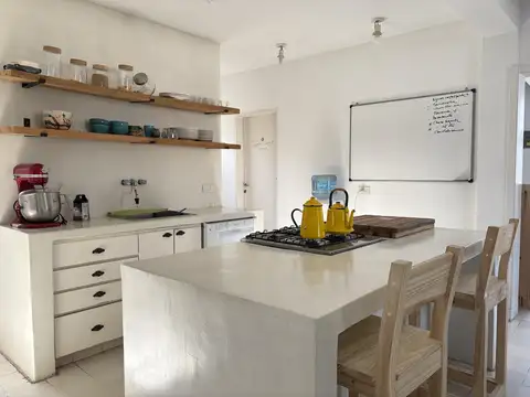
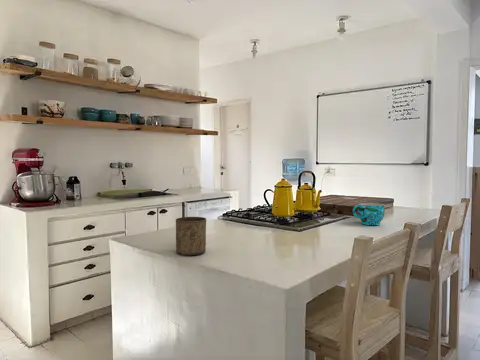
+ cup [175,216,207,256]
+ cup [352,202,386,226]
